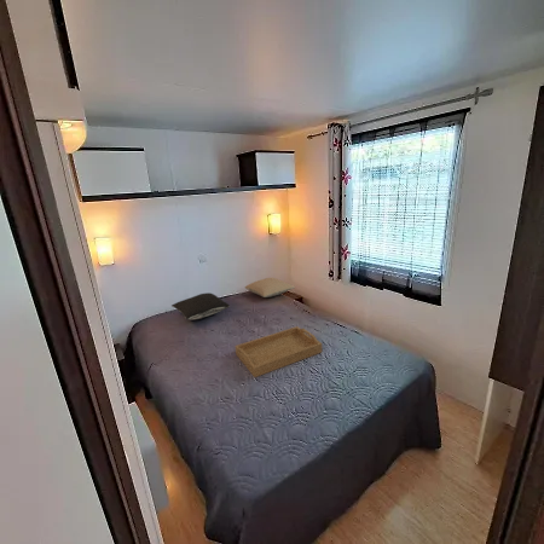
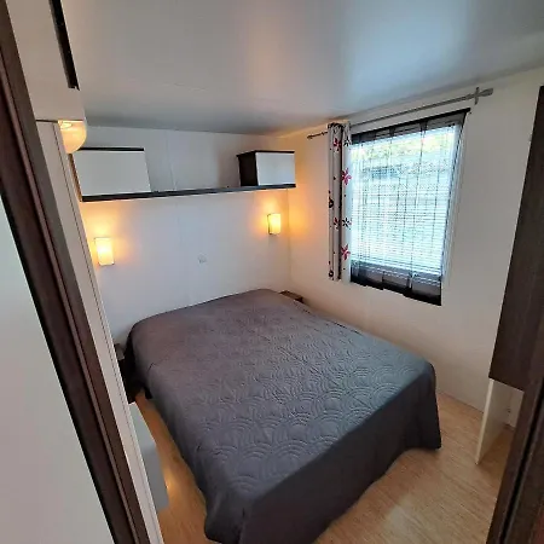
- pillow [170,291,231,320]
- pillow [244,277,296,299]
- serving tray [235,325,323,378]
